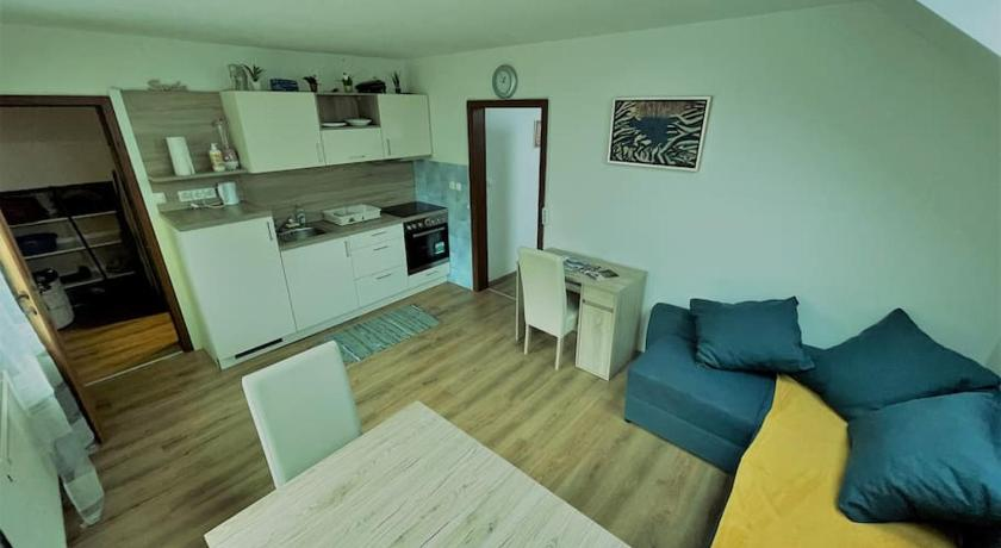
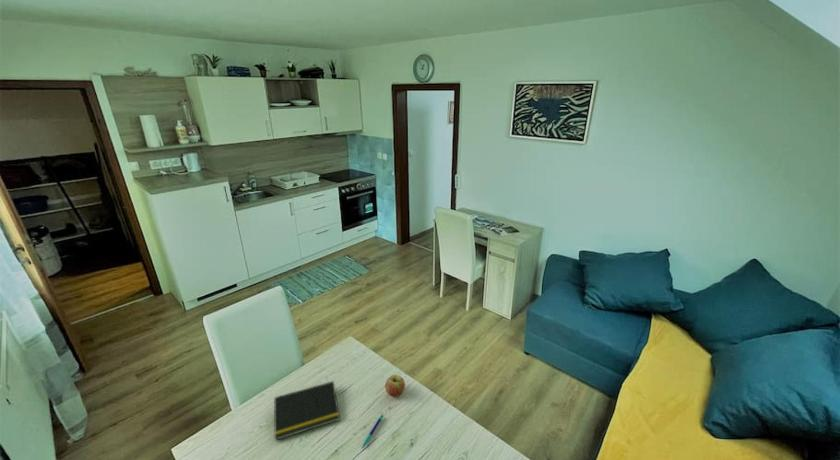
+ pen [361,414,384,449]
+ fruit [384,374,406,398]
+ notepad [273,380,341,441]
